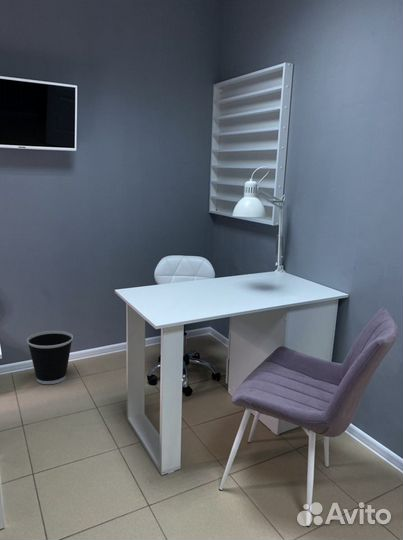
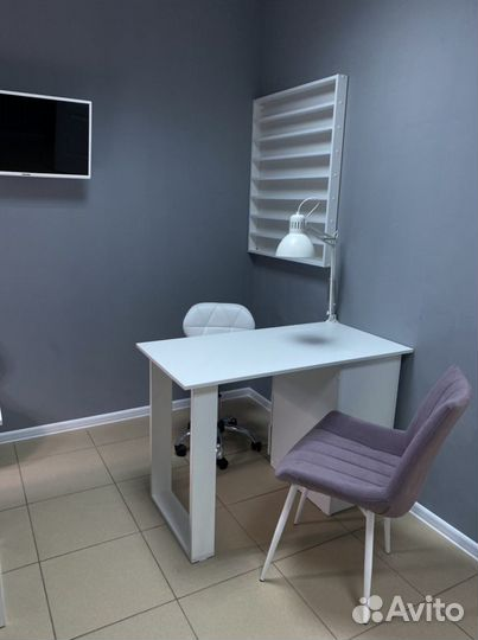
- wastebasket [26,330,74,385]
